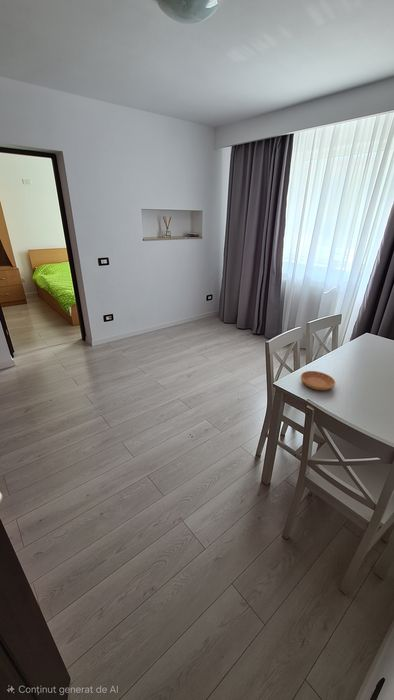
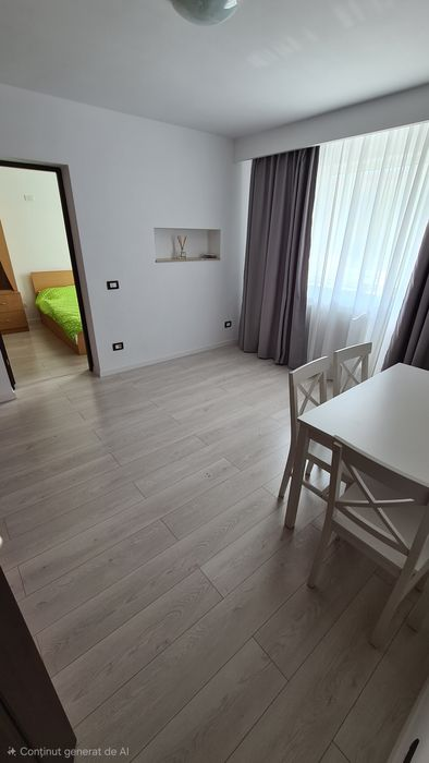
- saucer [300,370,336,391]
